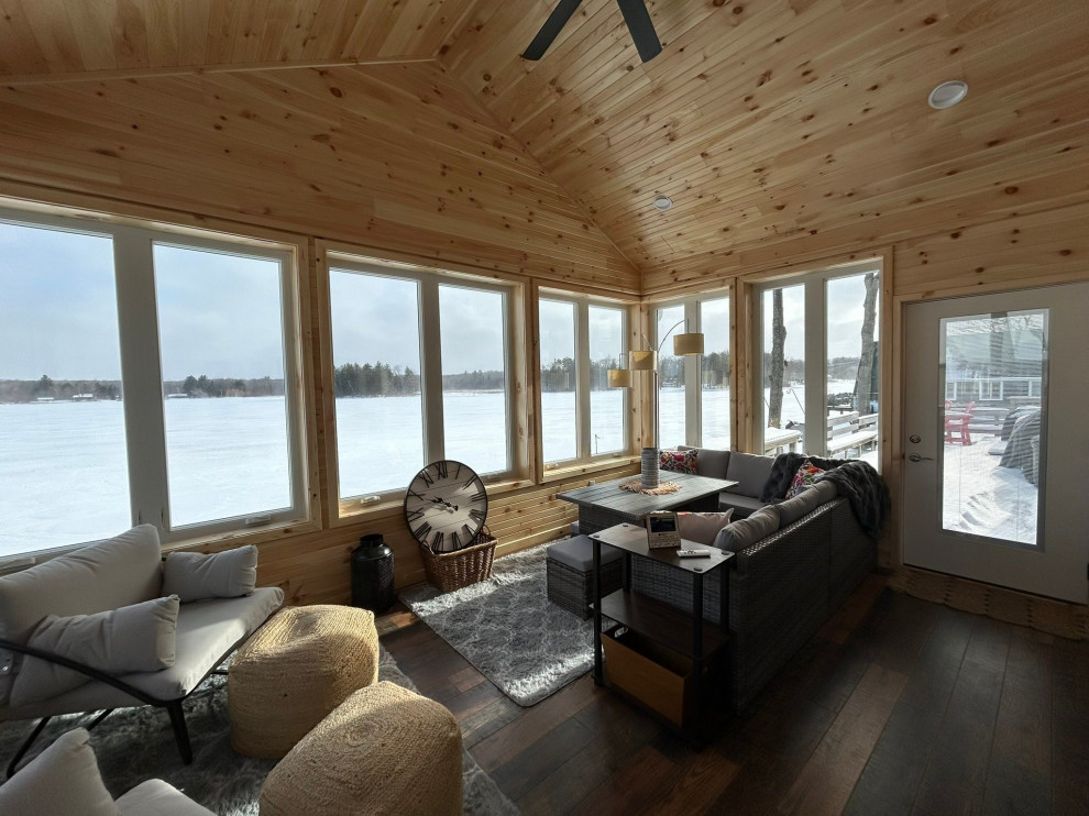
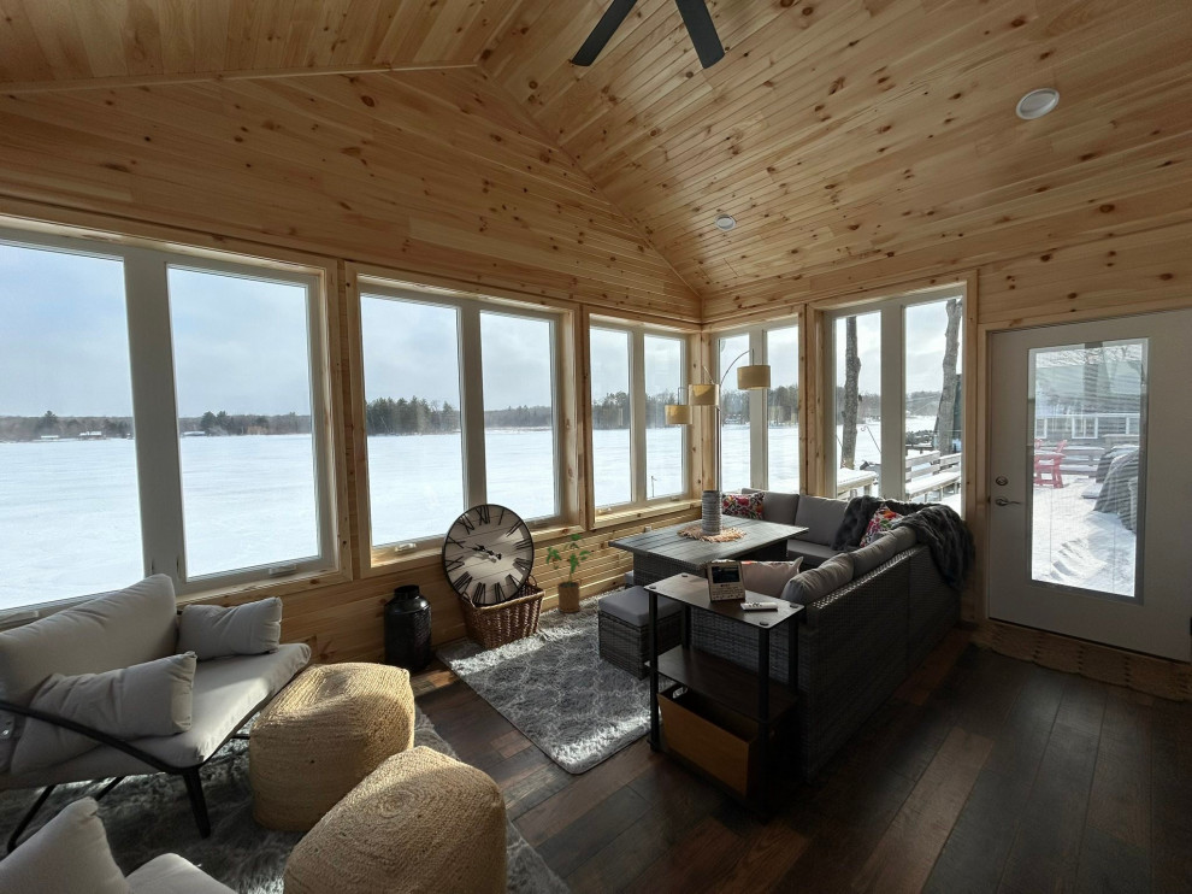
+ house plant [544,533,594,614]
